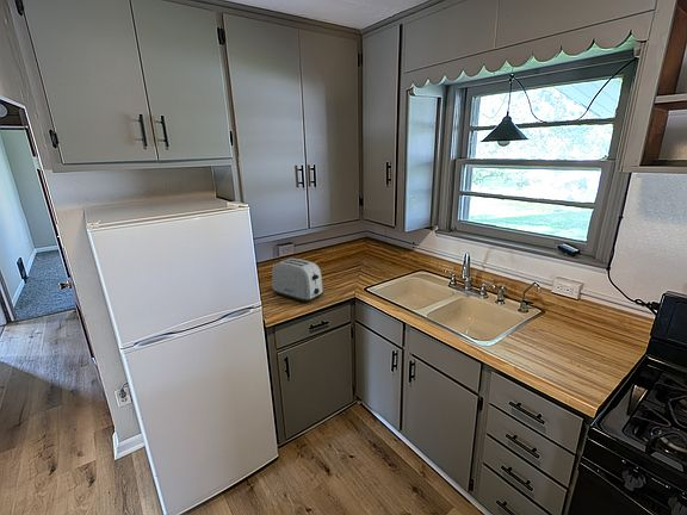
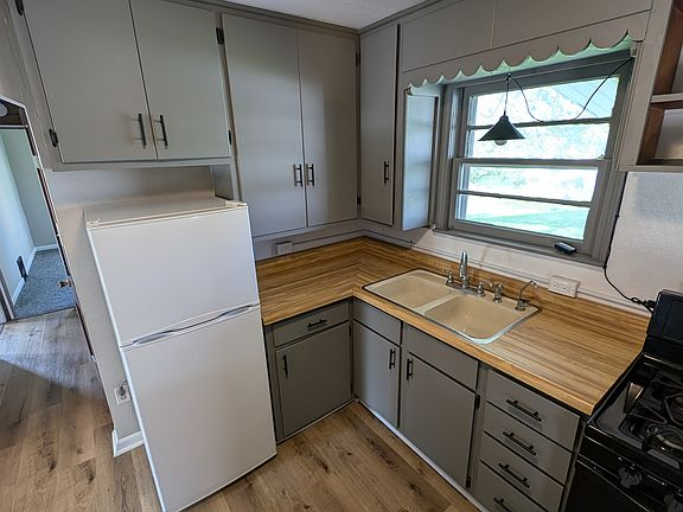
- toaster [271,258,324,304]
